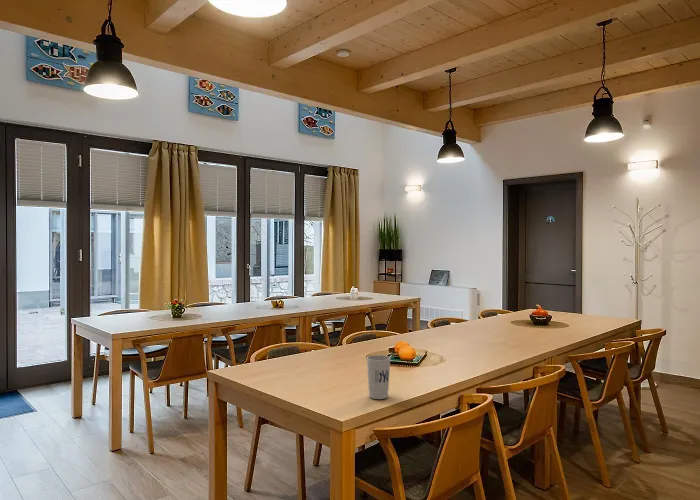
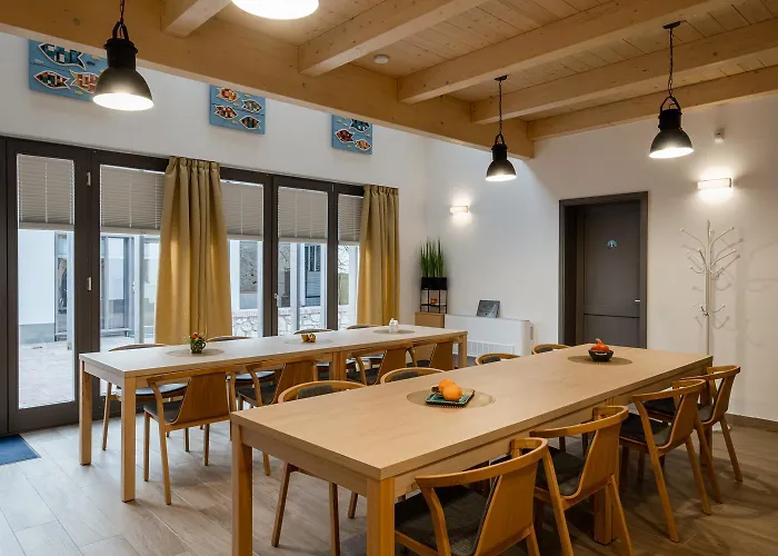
- cup [366,354,391,400]
